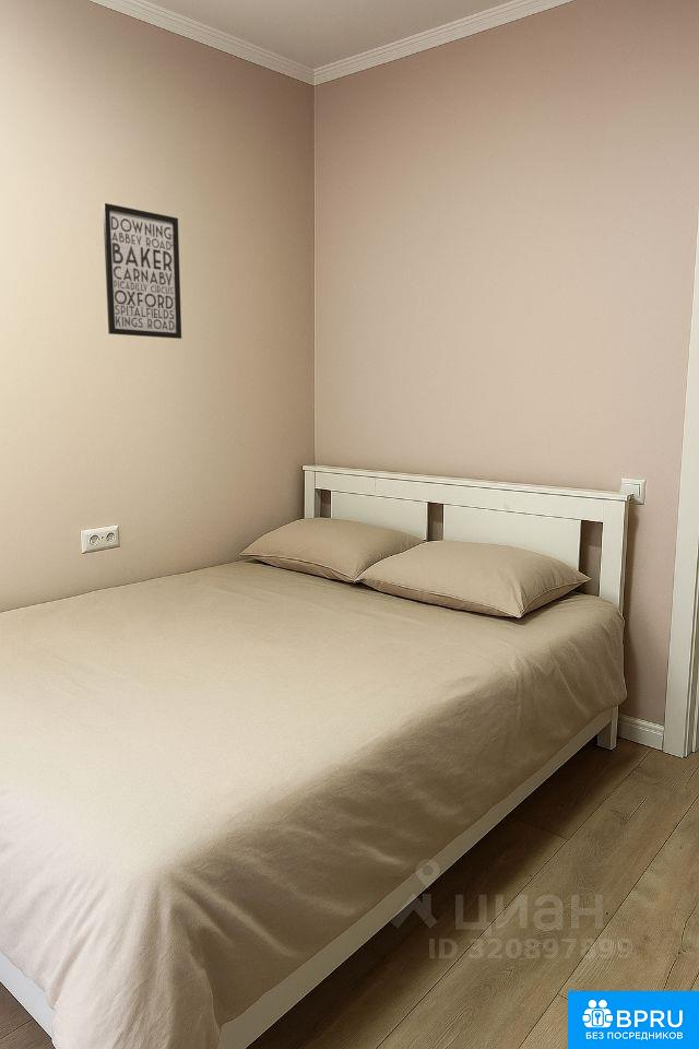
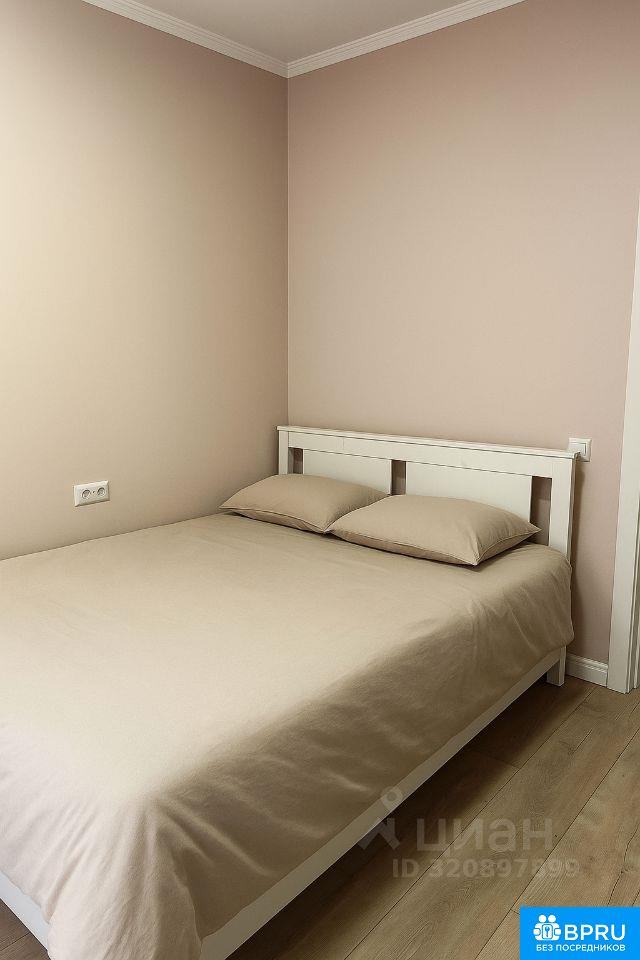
- wall art [102,202,182,340]
